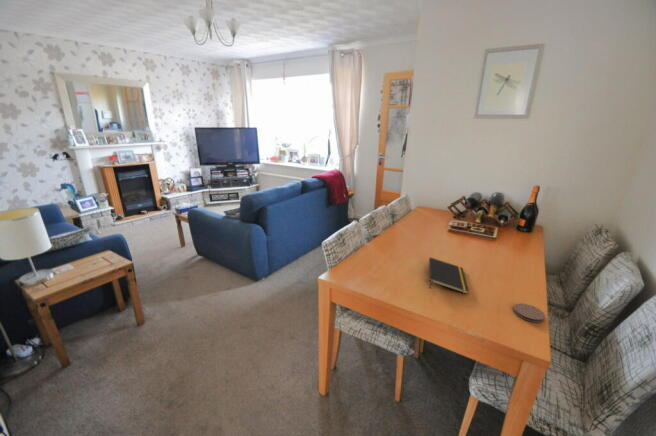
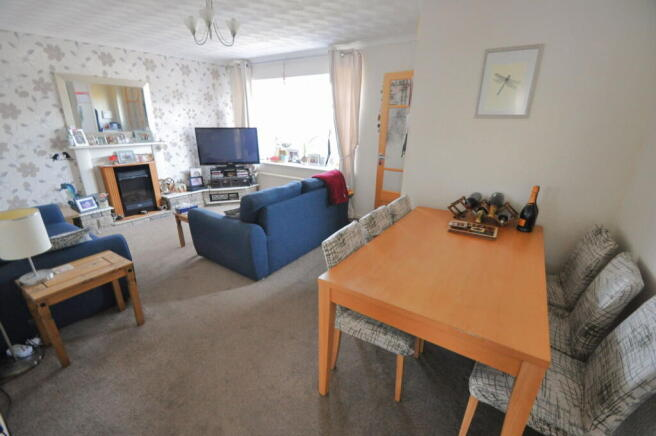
- coaster [513,303,546,324]
- notepad [428,256,470,295]
